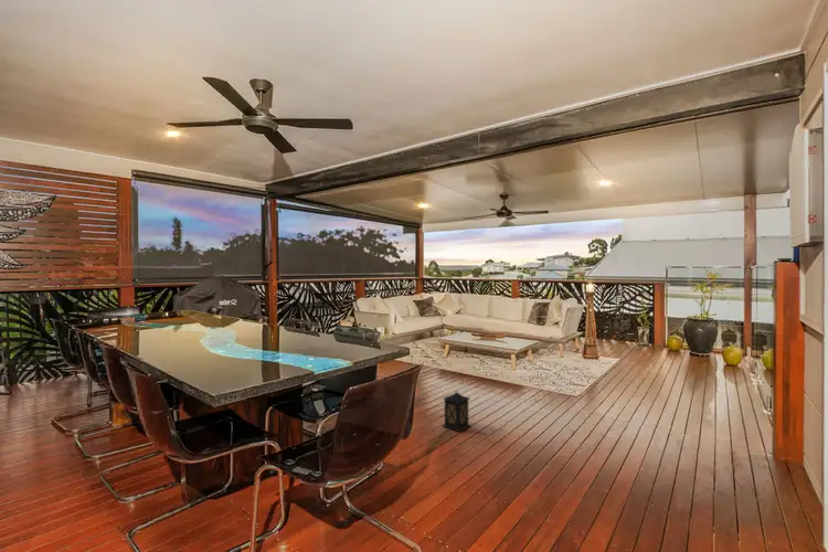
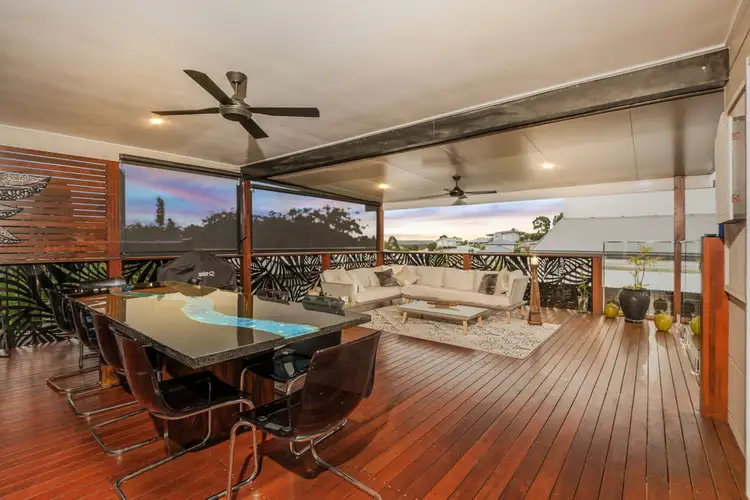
- lantern [442,389,471,433]
